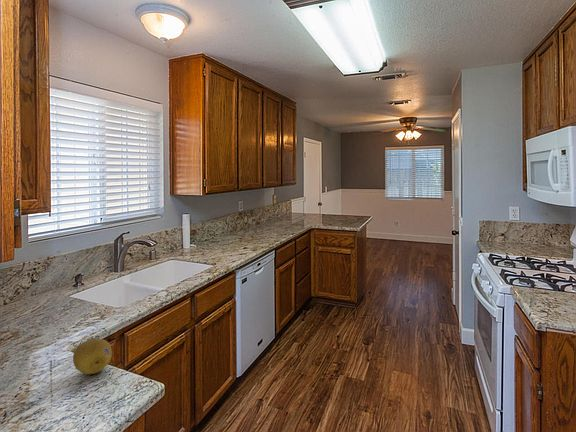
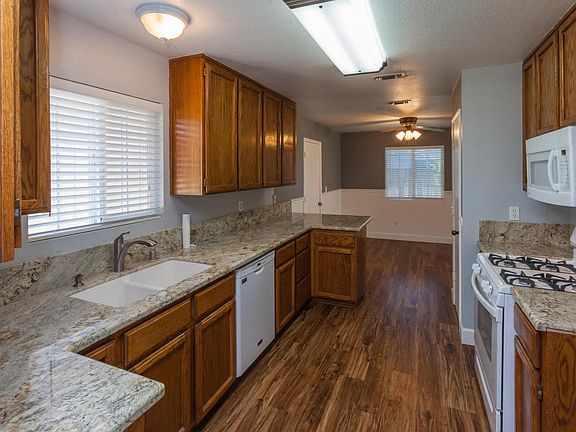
- fruit [72,337,113,375]
